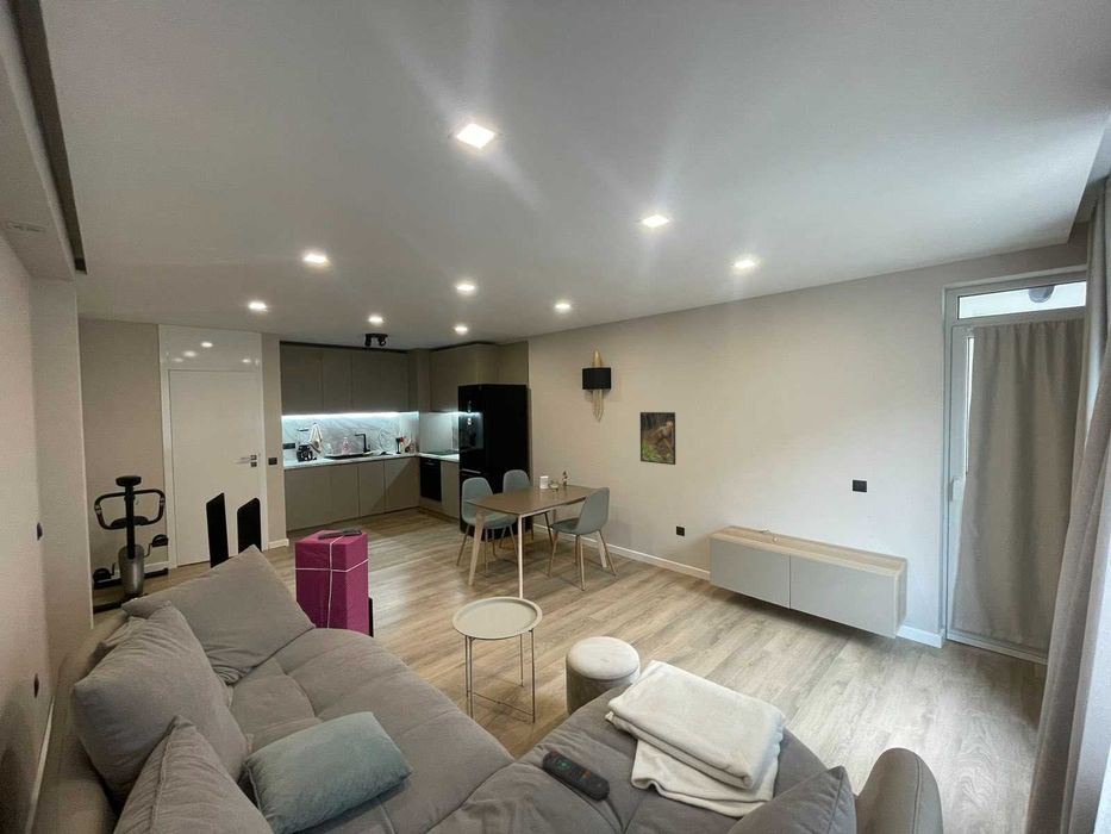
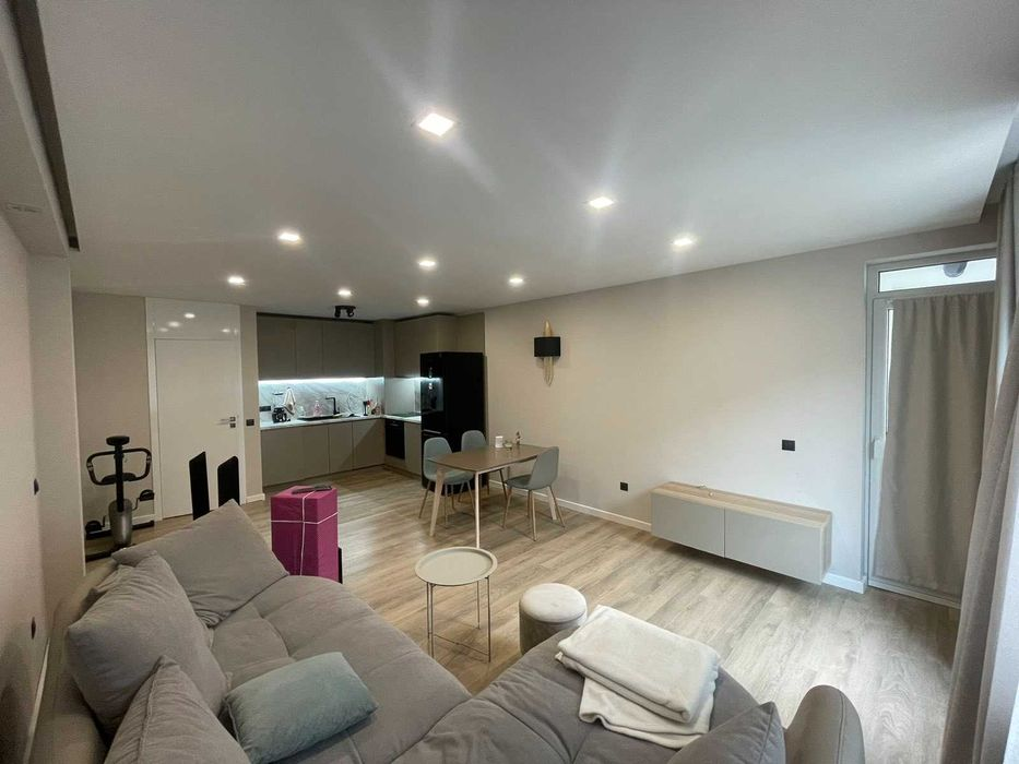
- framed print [639,411,676,466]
- remote control [541,749,610,801]
